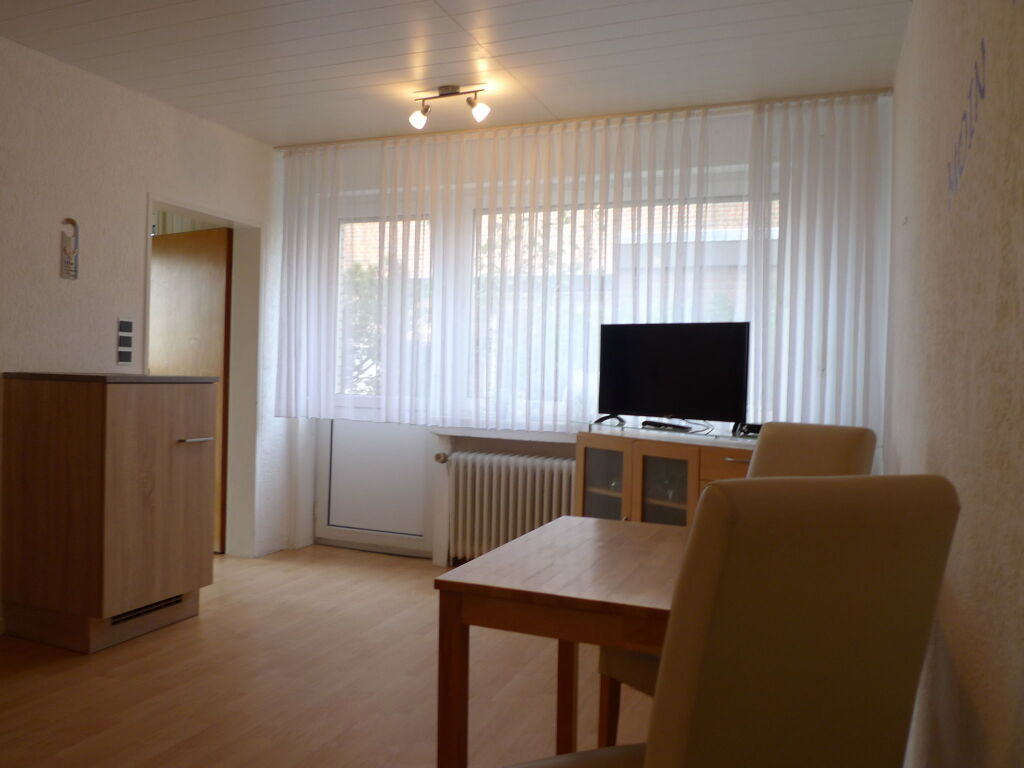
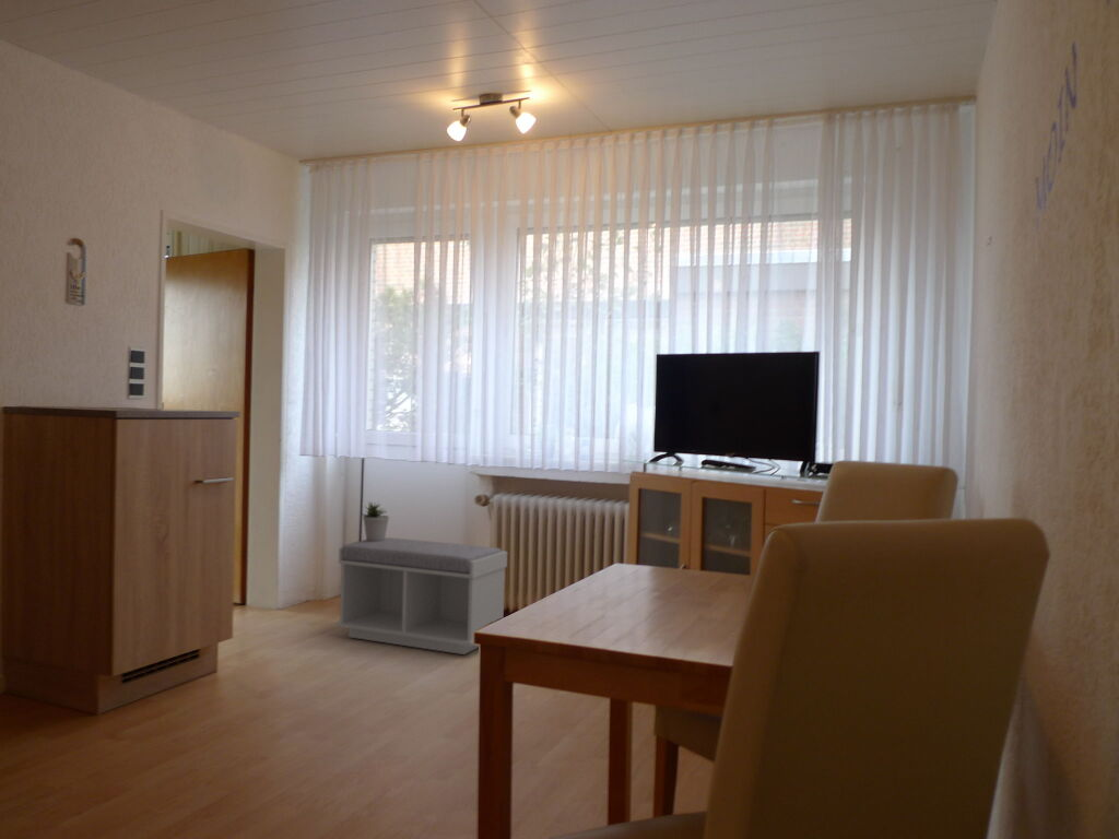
+ potted plant [360,499,390,541]
+ bench [335,536,508,655]
